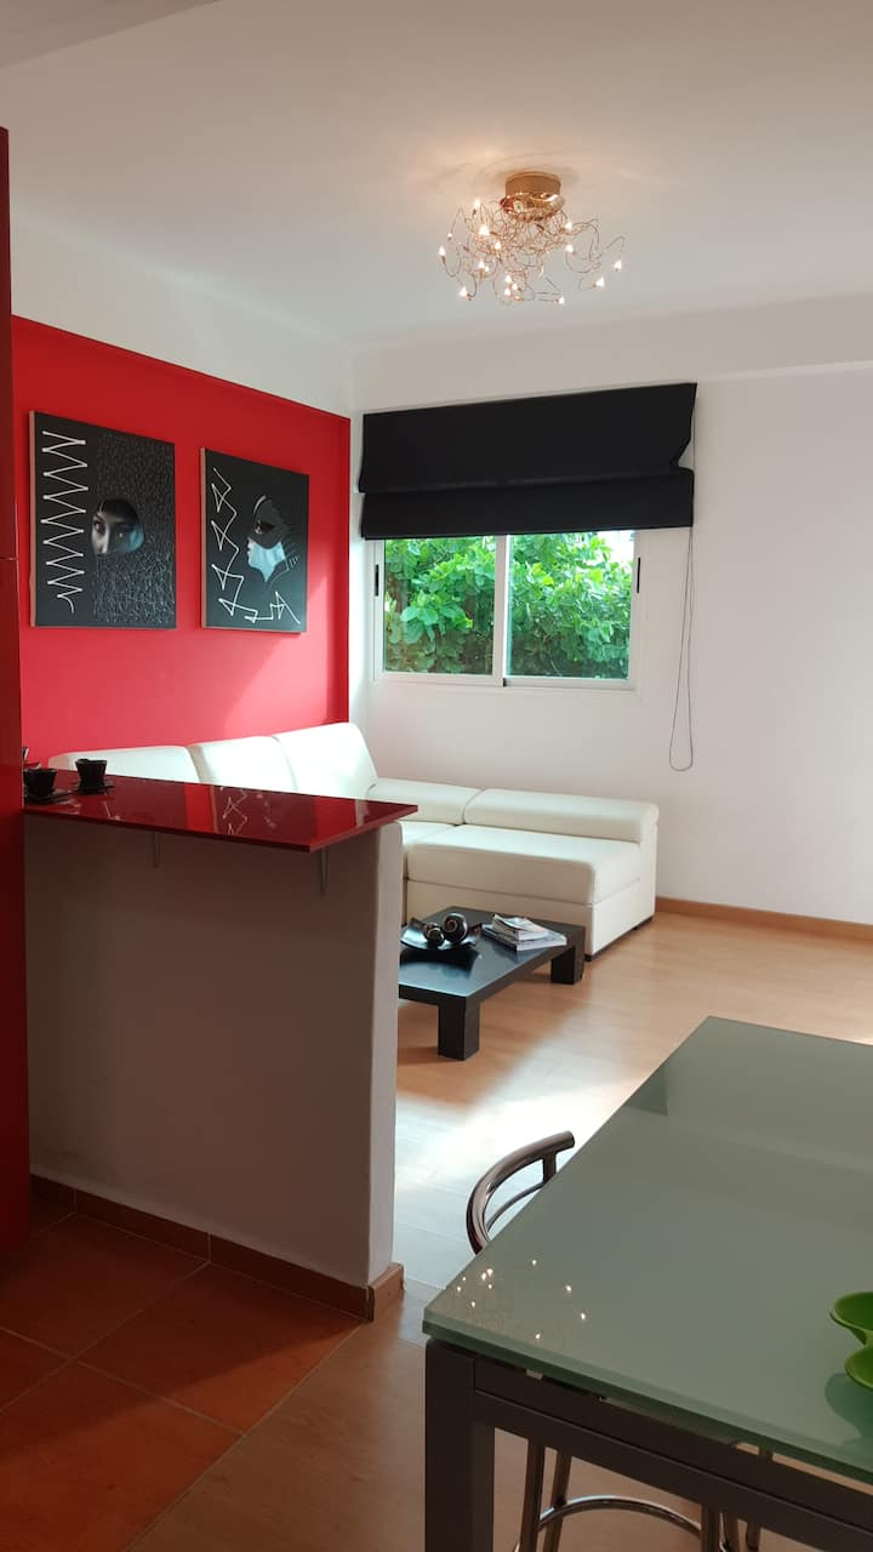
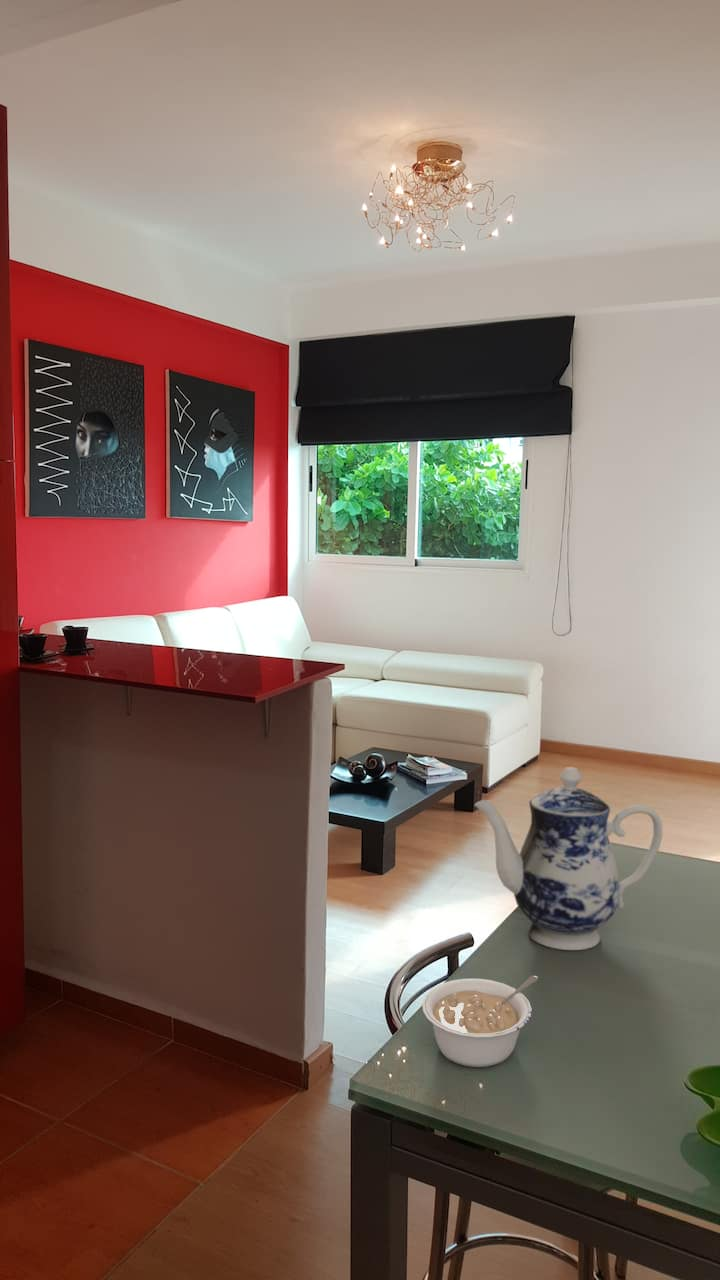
+ legume [421,975,539,1068]
+ teapot [473,766,664,951]
